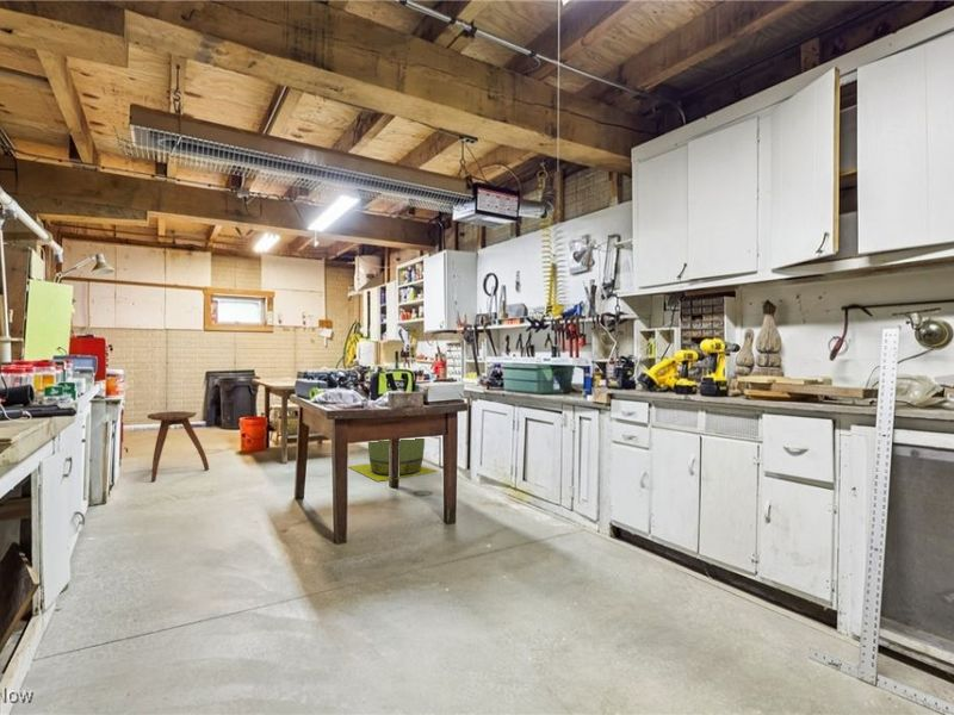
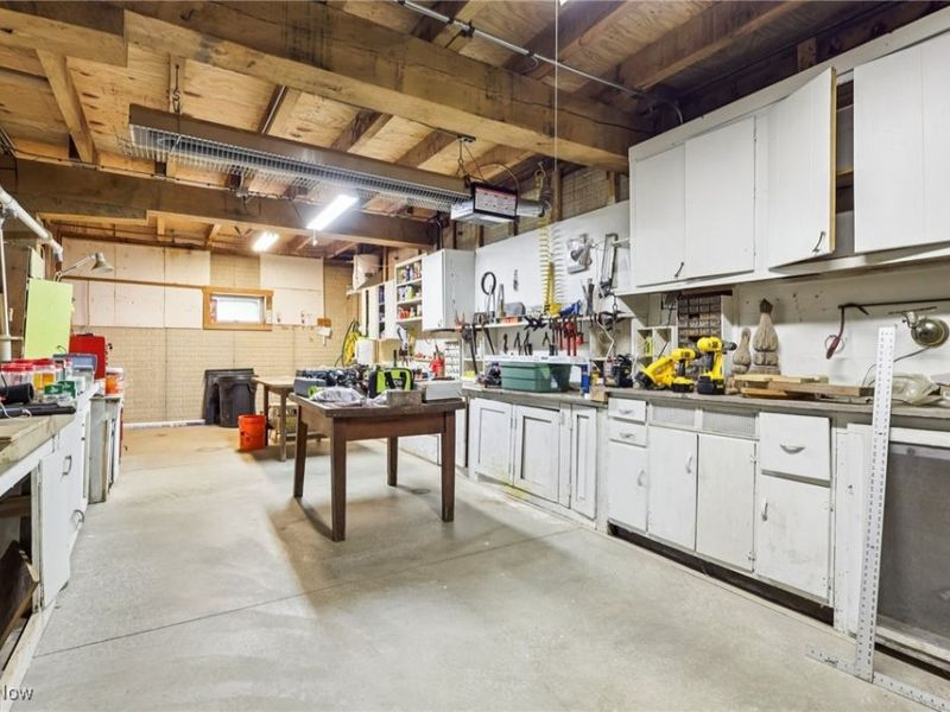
- barrel [348,437,440,483]
- stool [147,410,210,483]
